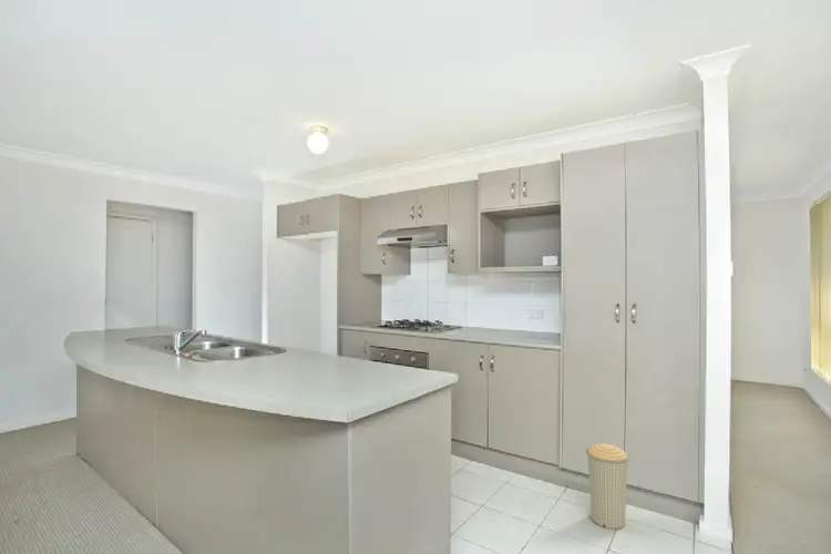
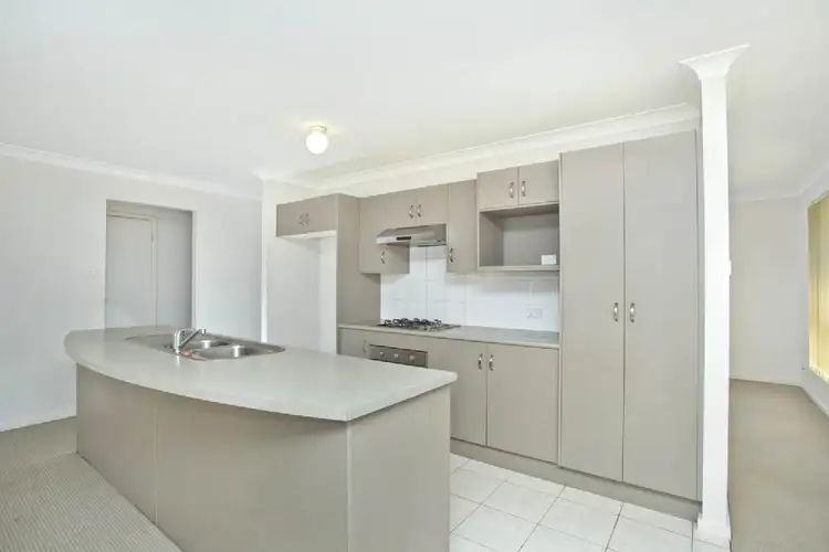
- trash can [585,442,630,531]
